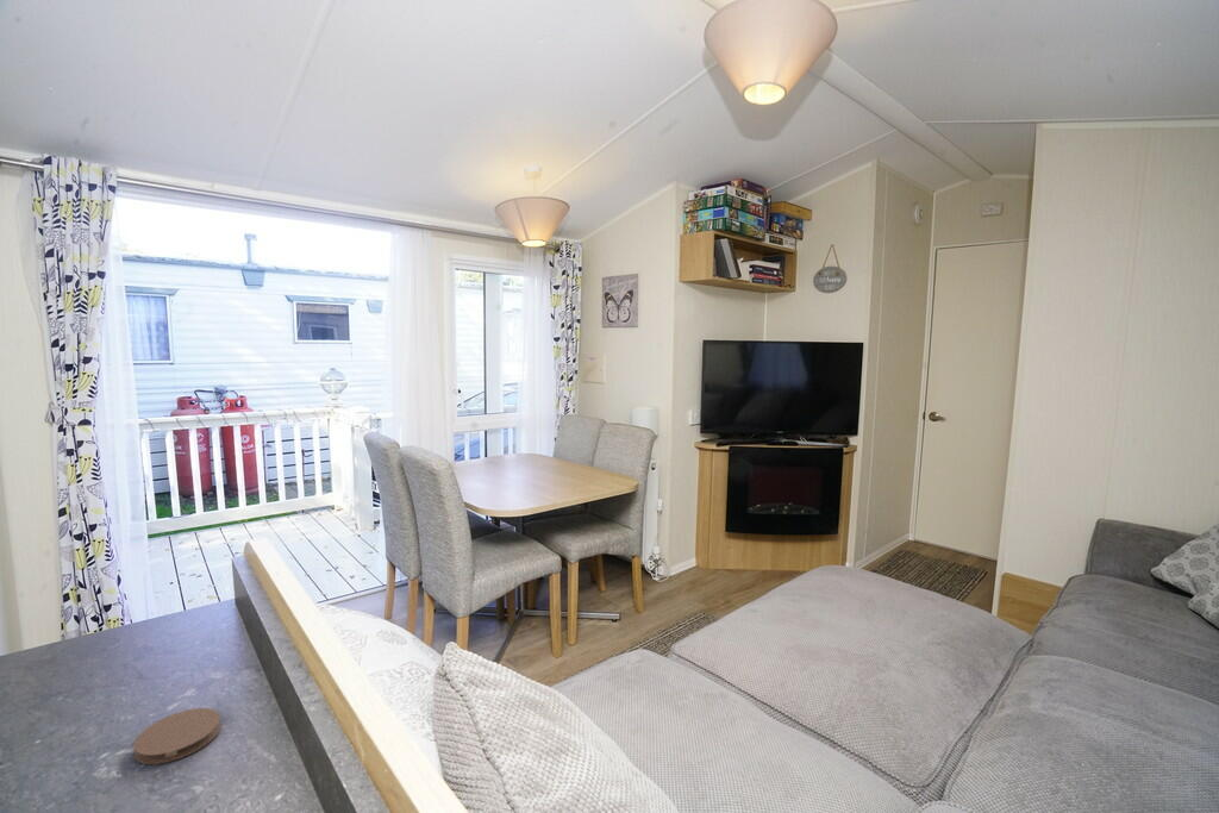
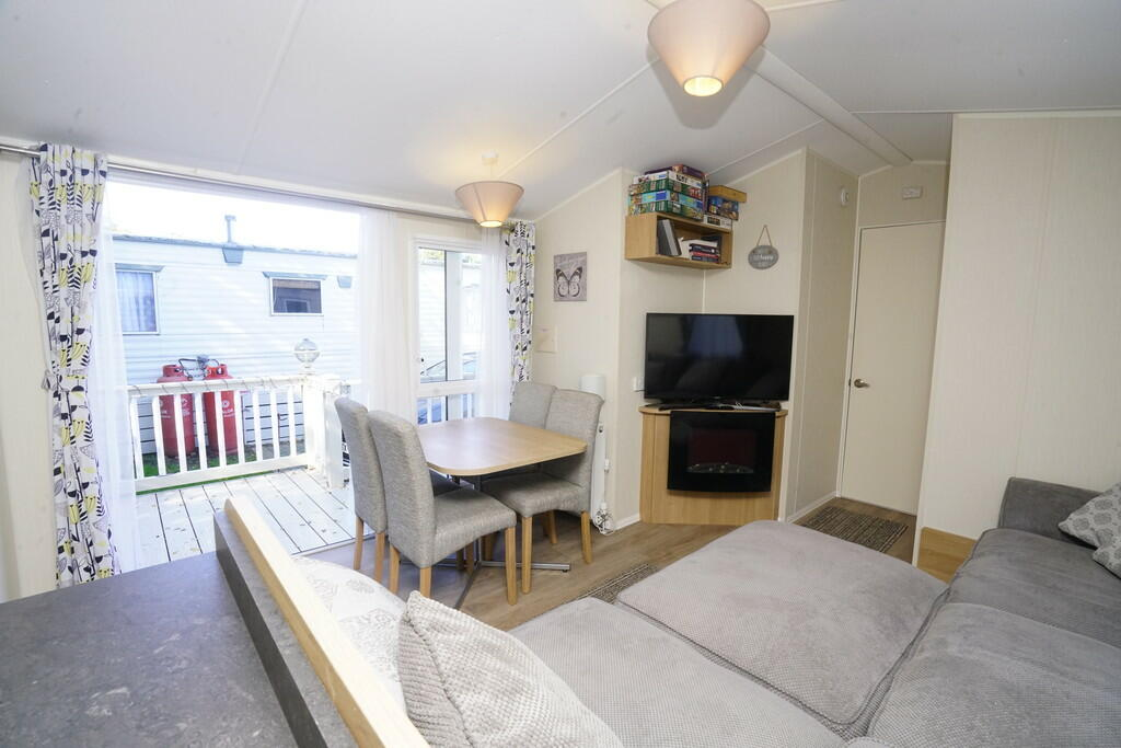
- coaster [132,707,221,765]
